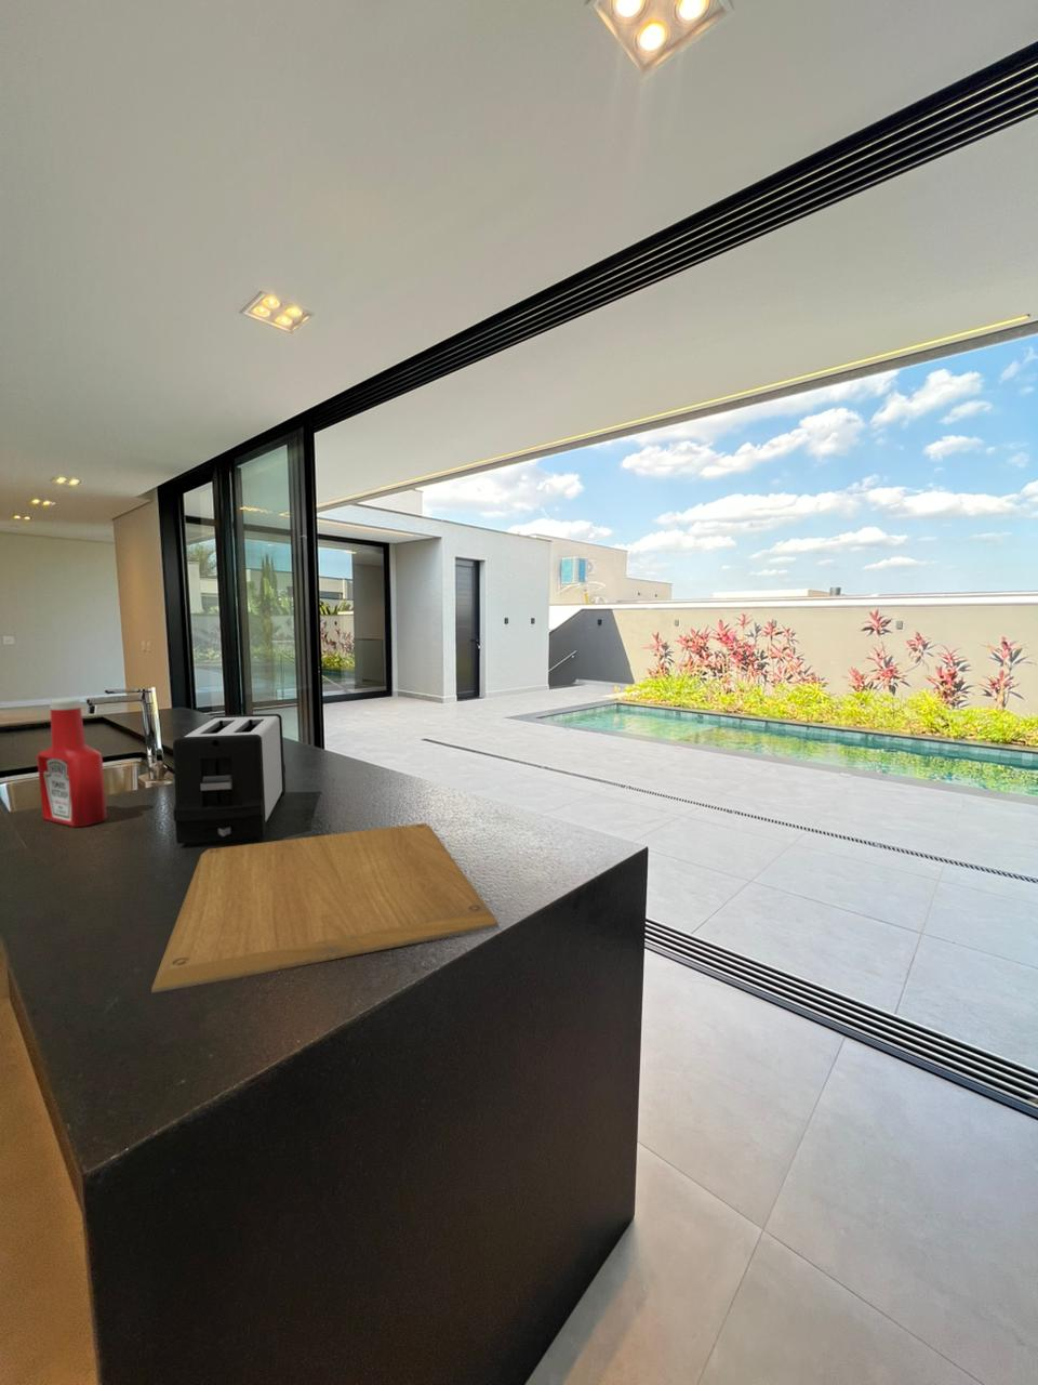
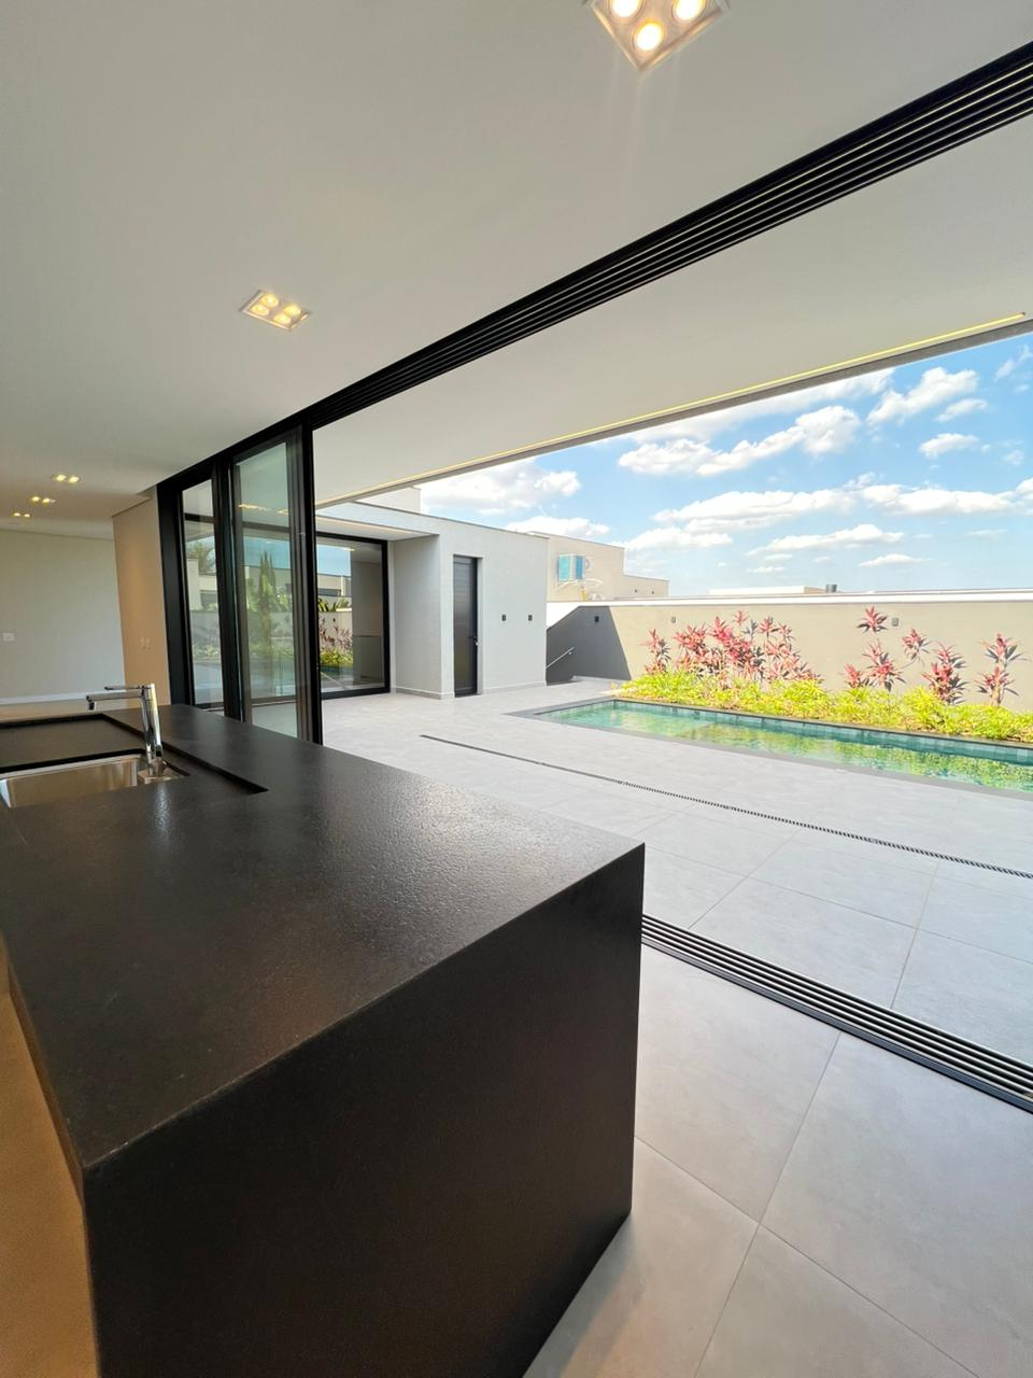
- chopping board [150,822,499,995]
- soap bottle [36,698,108,828]
- toaster [172,713,287,847]
